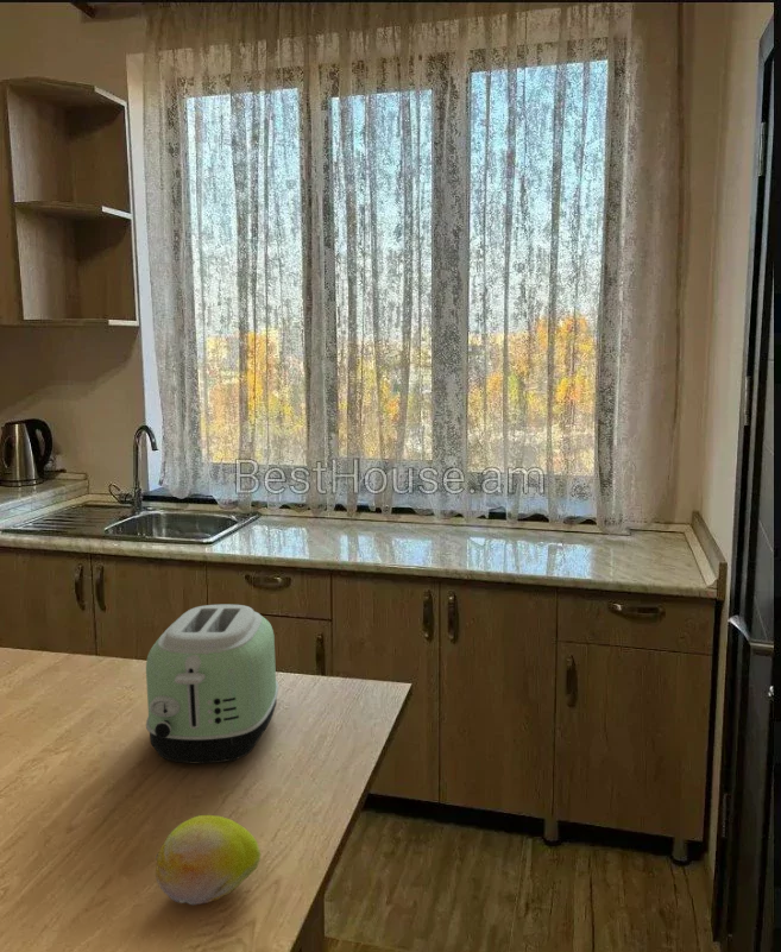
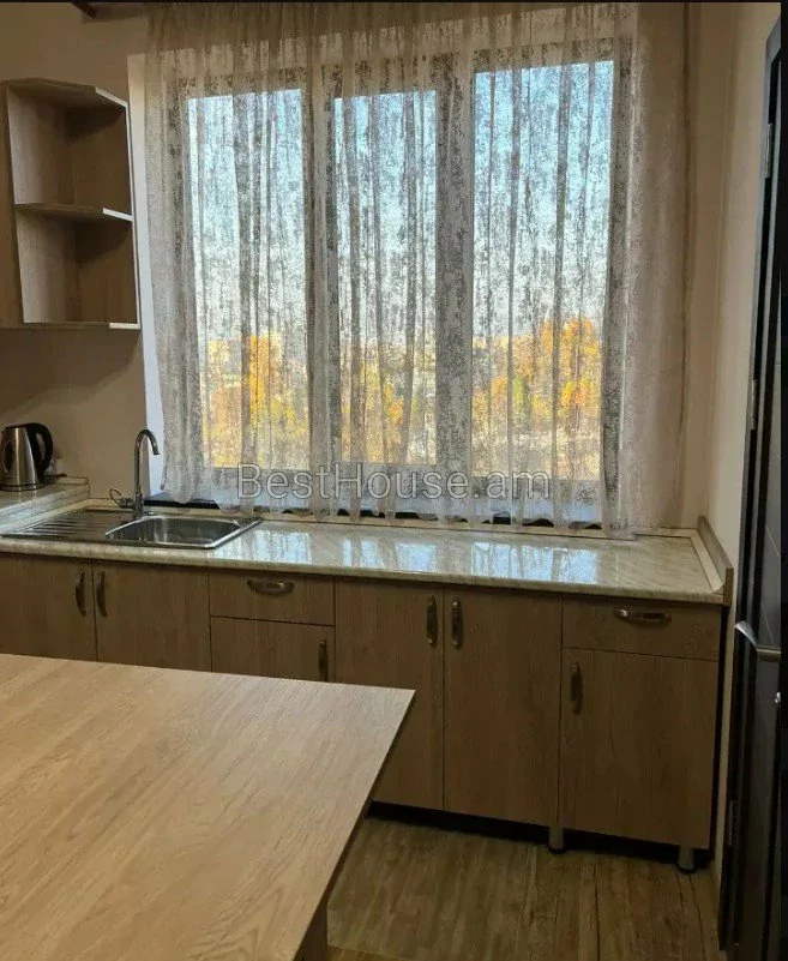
- toaster [145,604,279,764]
- fruit [155,814,262,906]
